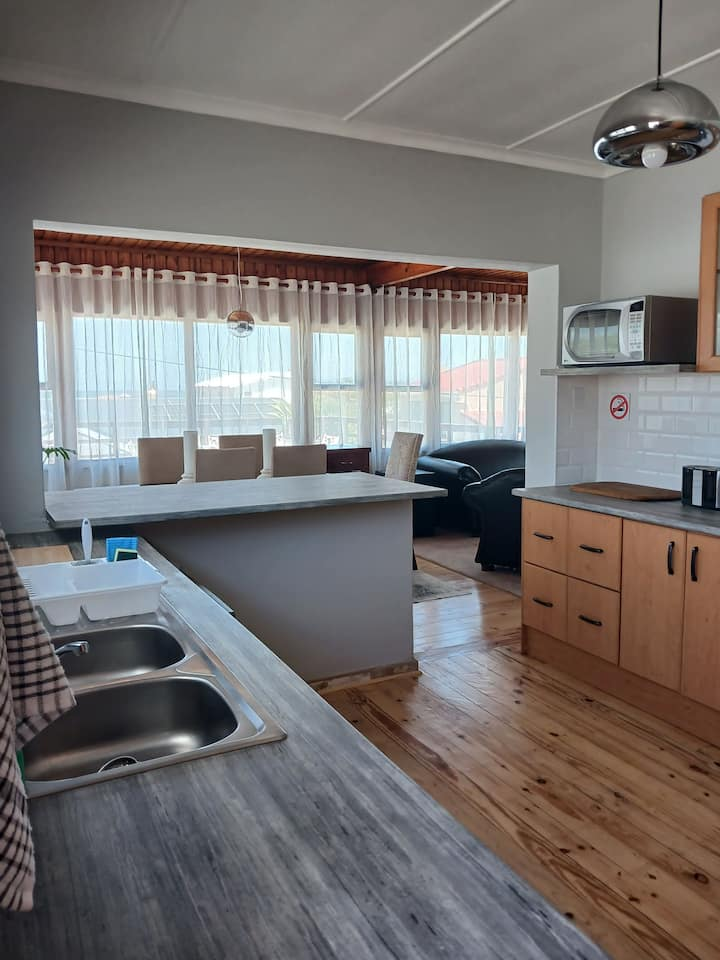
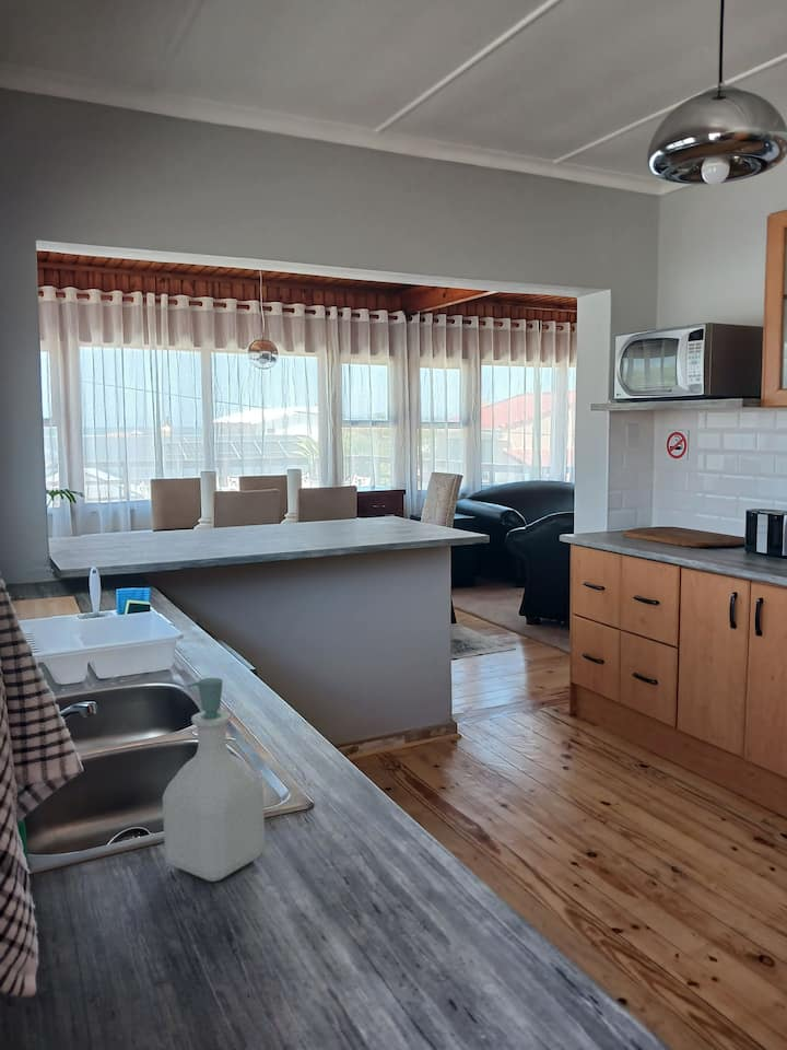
+ soap bottle [162,677,266,883]
